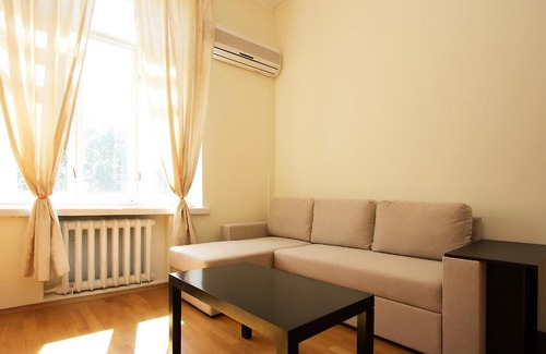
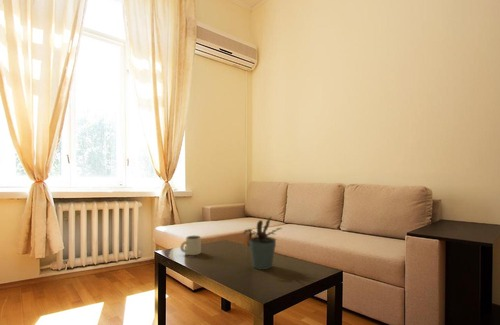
+ potted plant [243,216,283,271]
+ mug [179,235,202,256]
